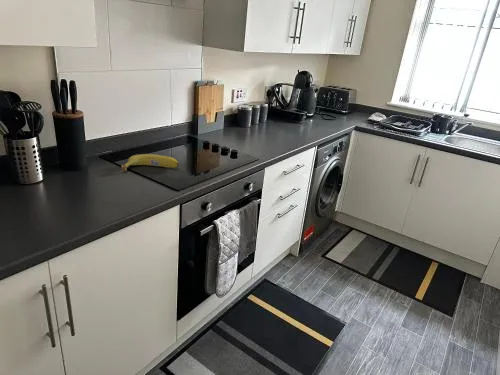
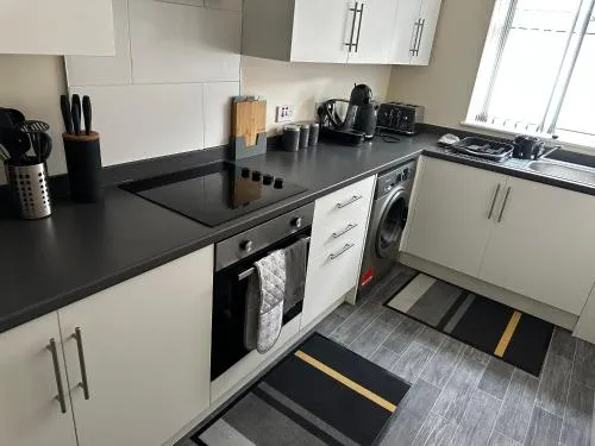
- fruit [120,153,180,173]
